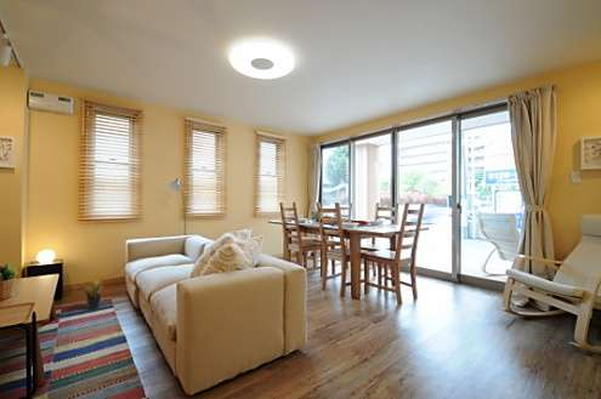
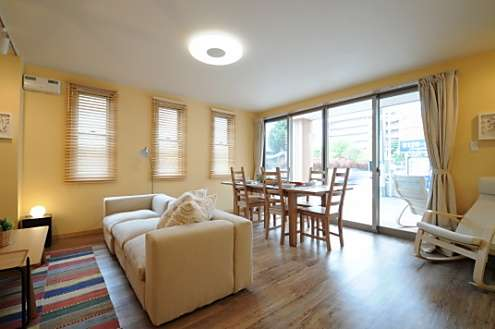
- potted plant [83,274,107,310]
